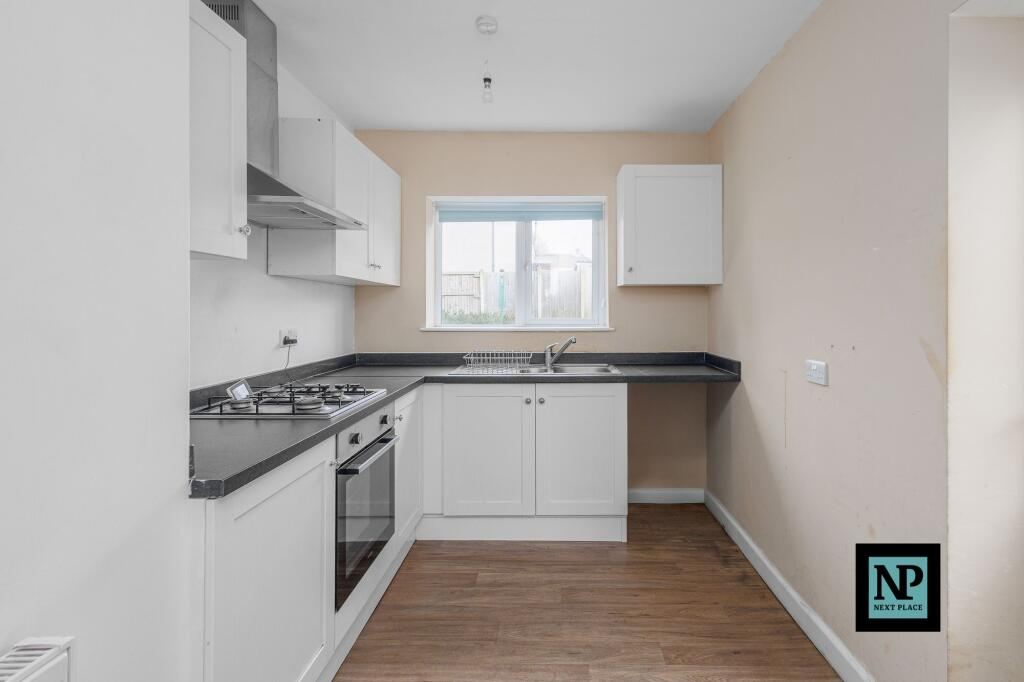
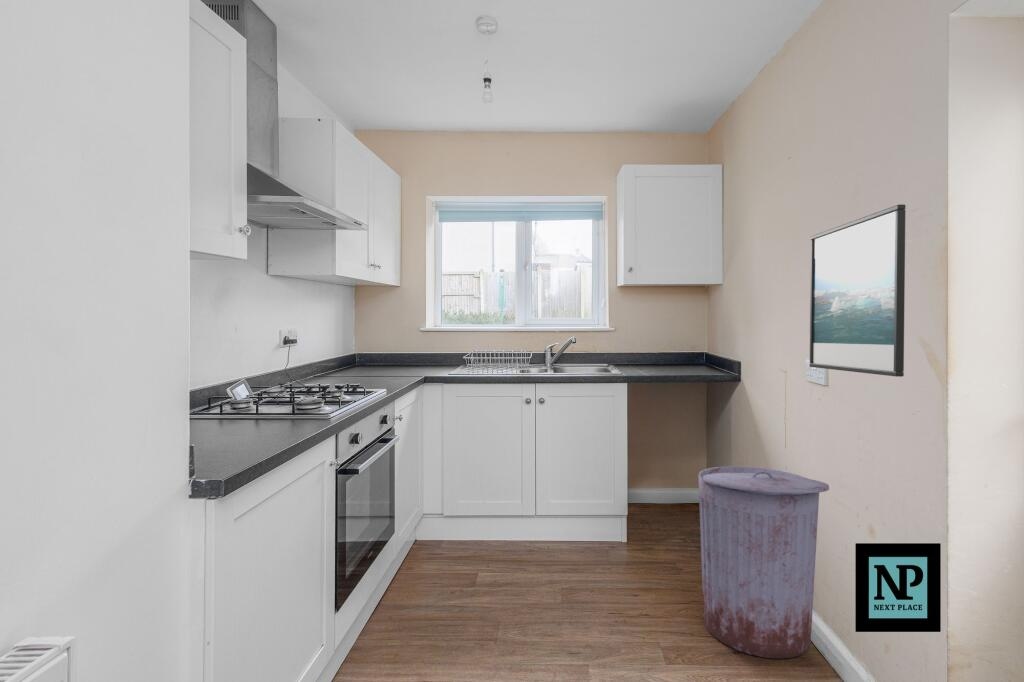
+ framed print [809,203,907,378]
+ trash can [698,465,830,659]
